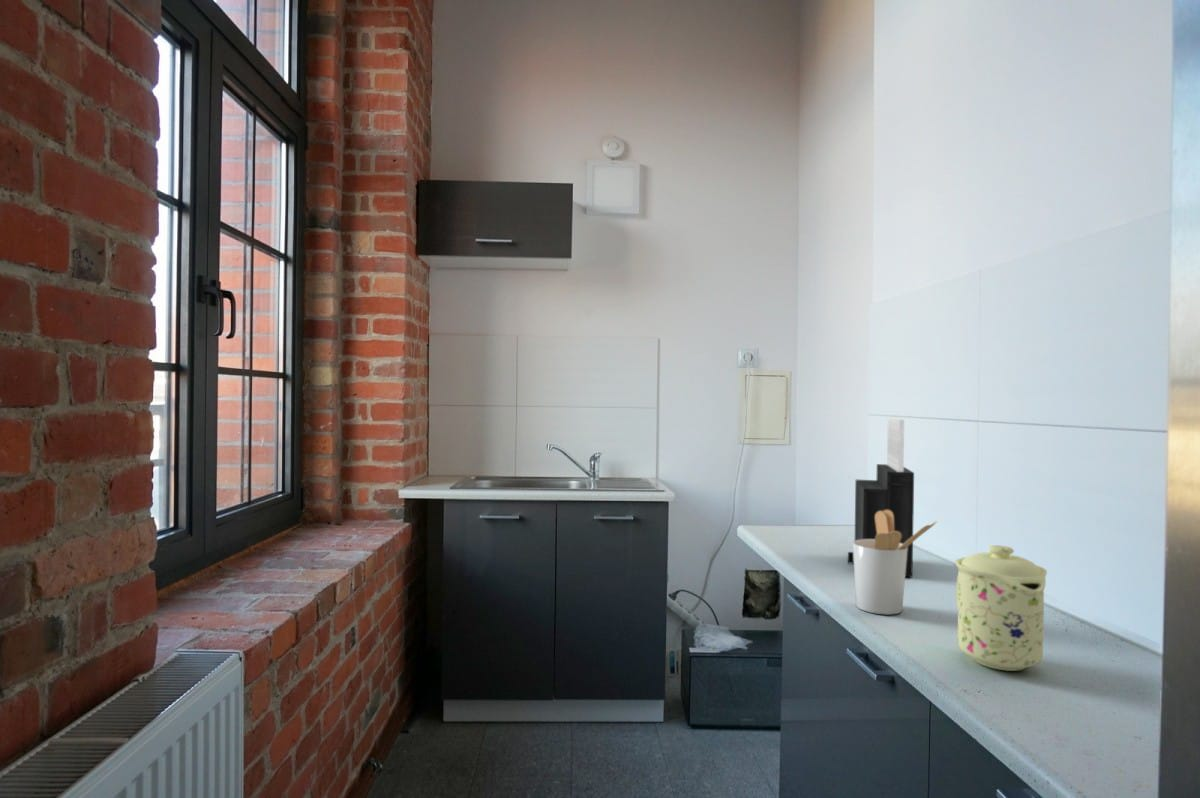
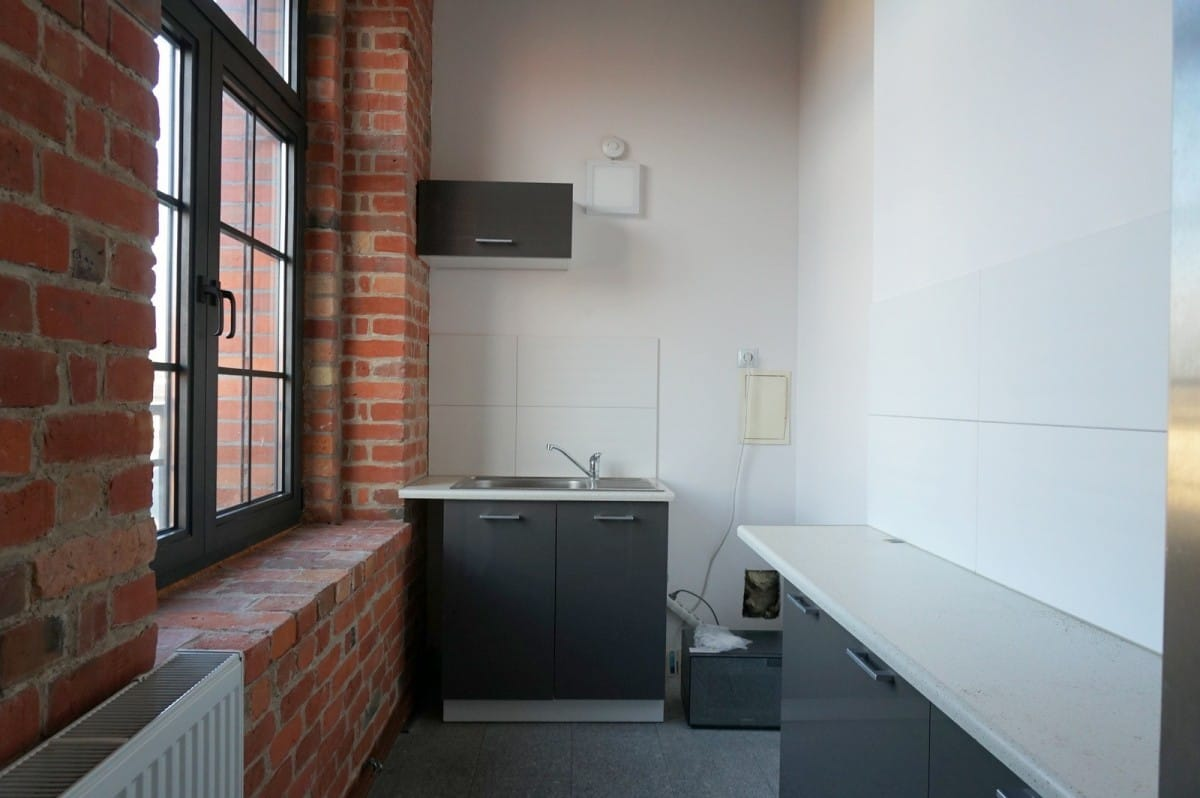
- utensil holder [852,510,938,615]
- knife block [847,416,915,578]
- mug [954,544,1048,672]
